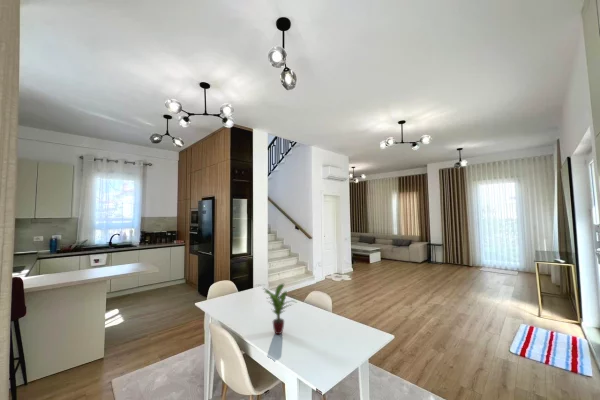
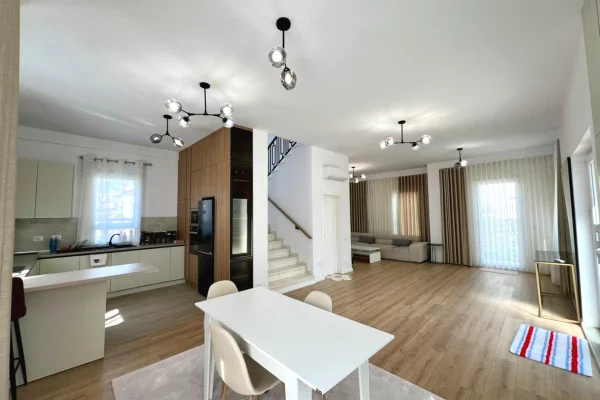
- potted plant [261,283,297,335]
